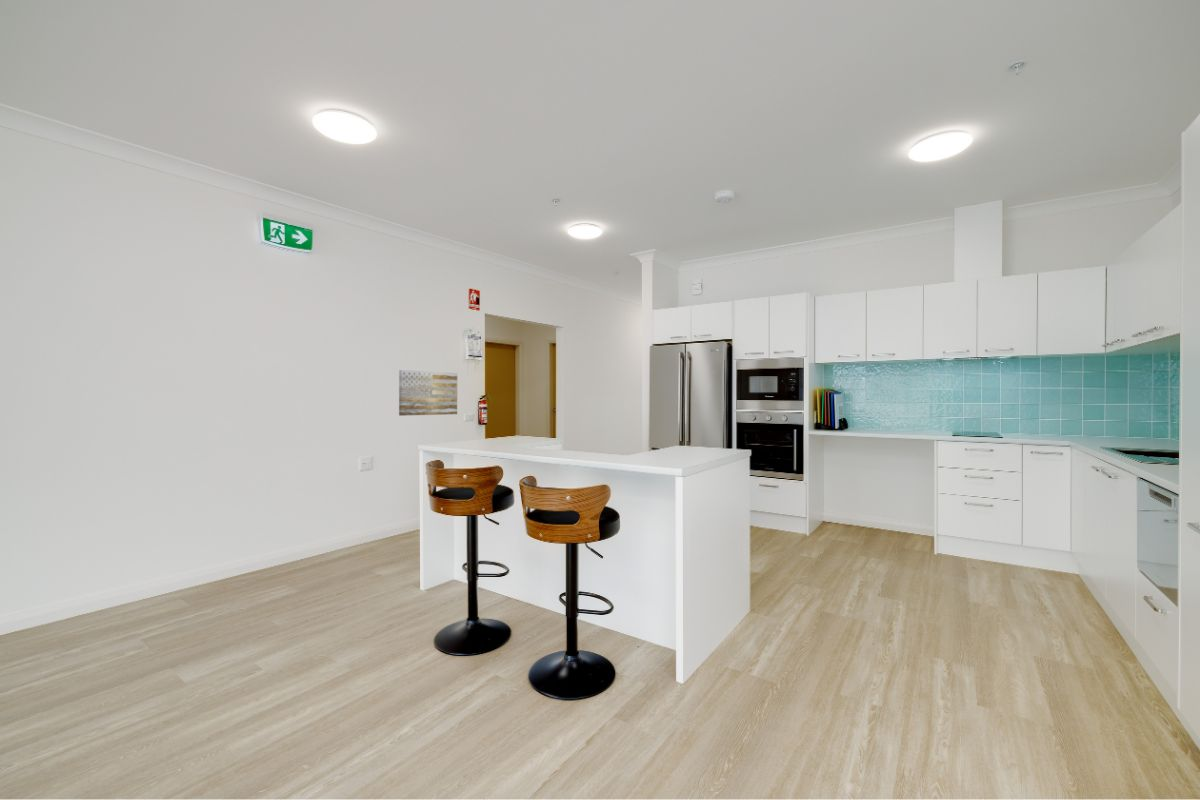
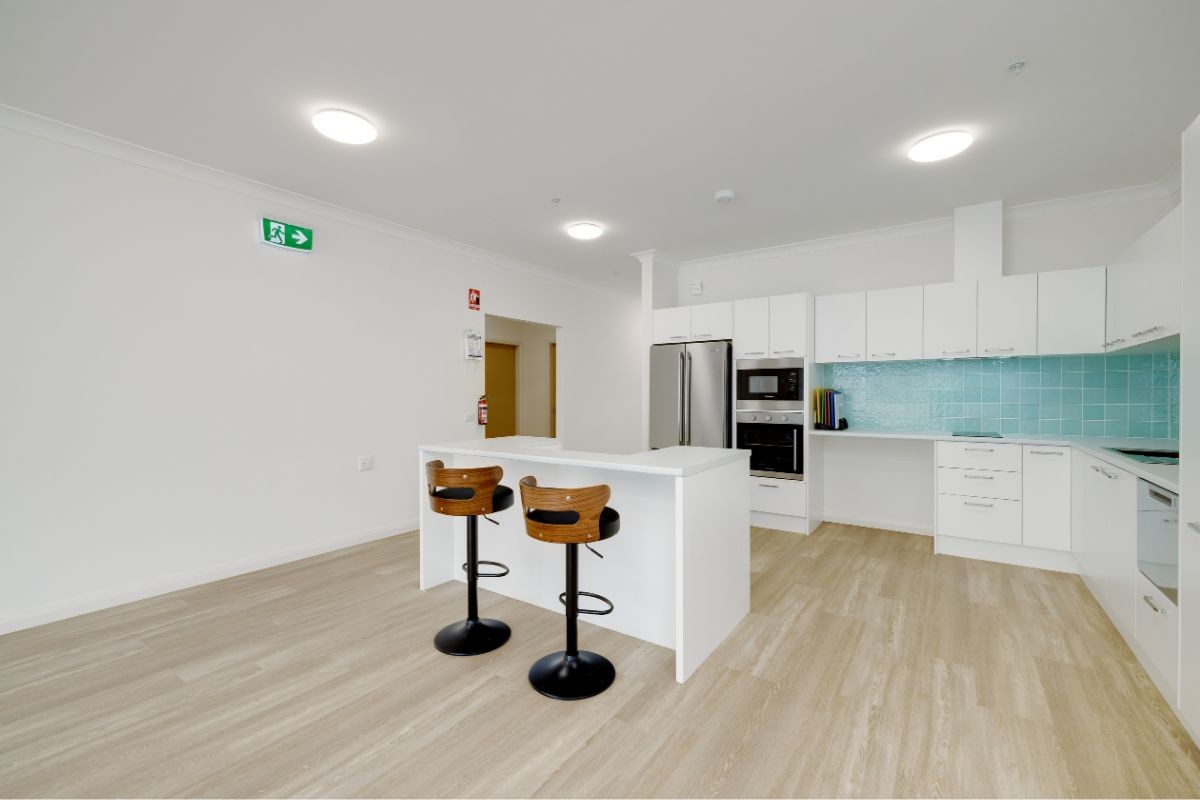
- wall art [398,369,458,417]
